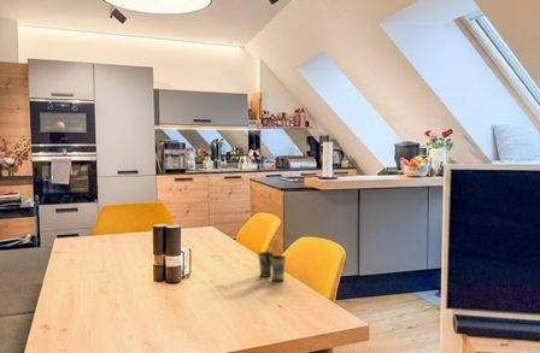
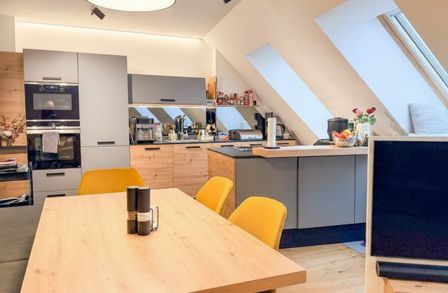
- cup [257,251,287,282]
